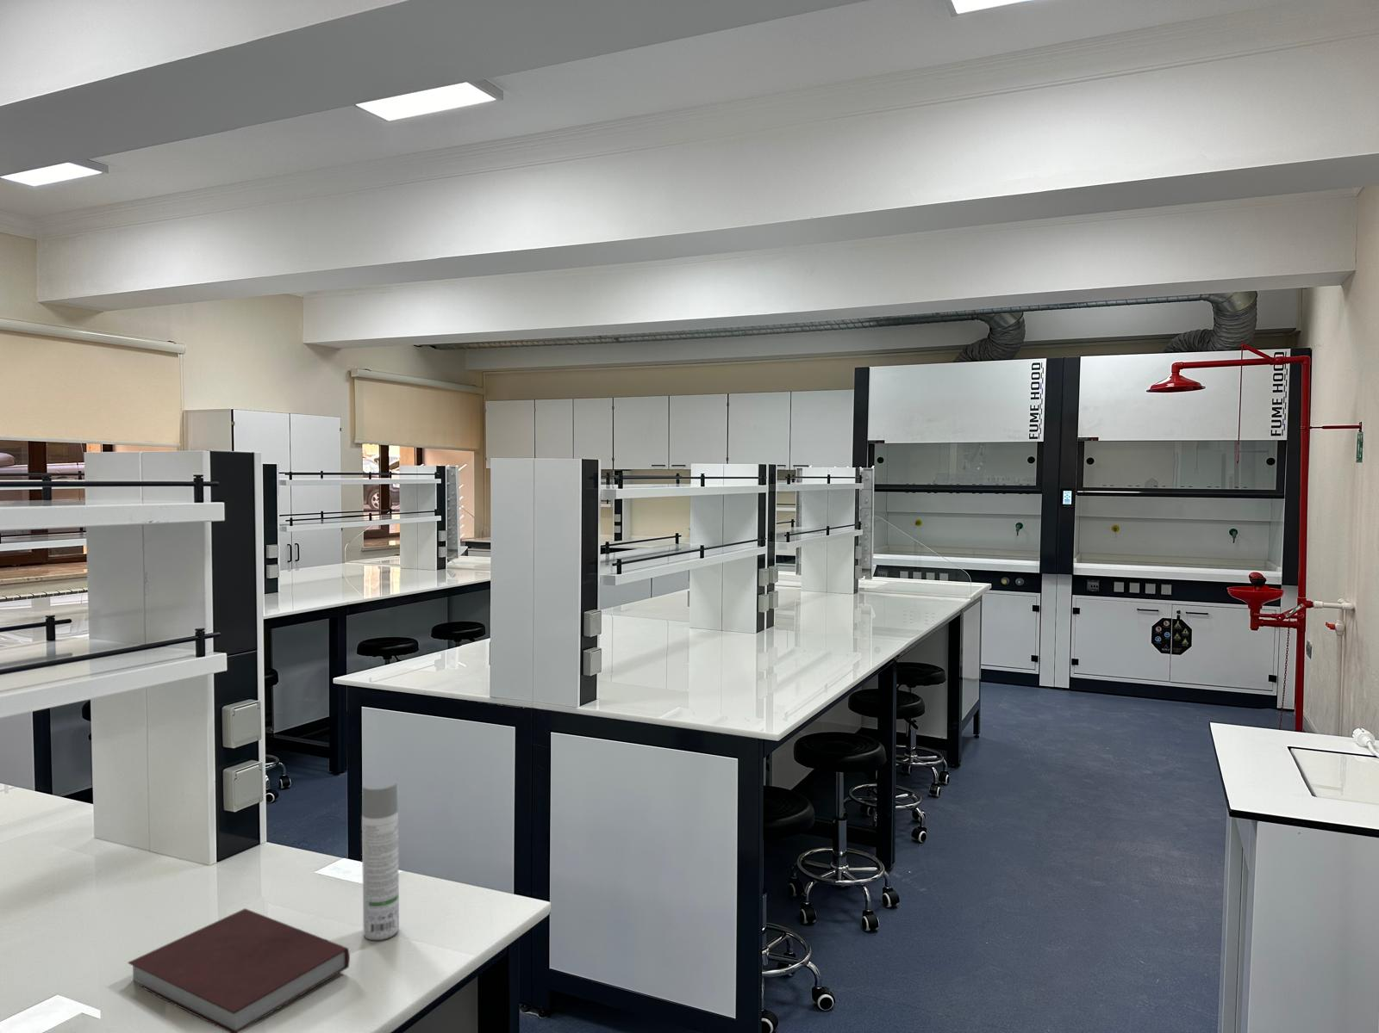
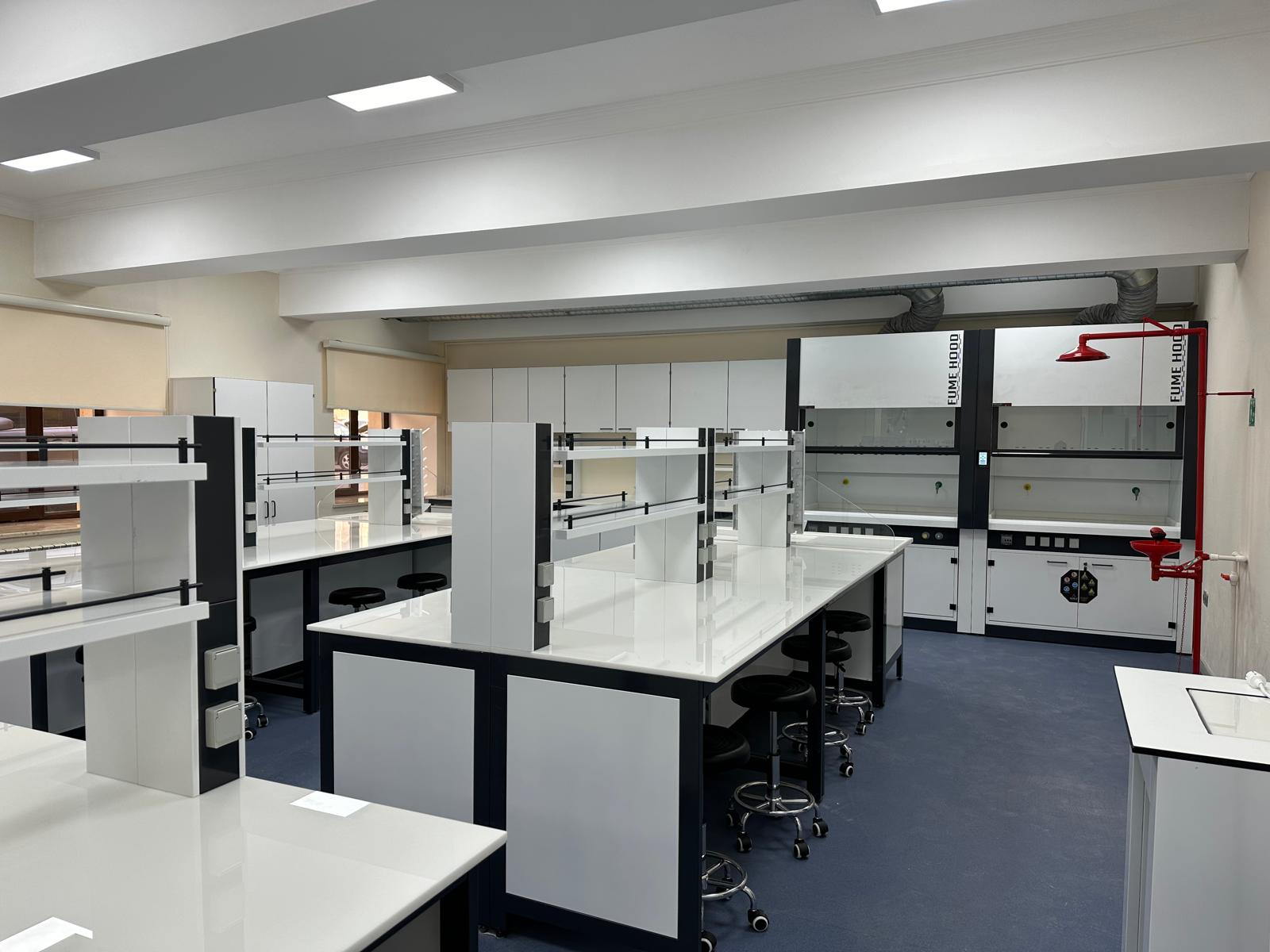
- notebook [127,907,351,1033]
- spray bottle [362,777,400,941]
